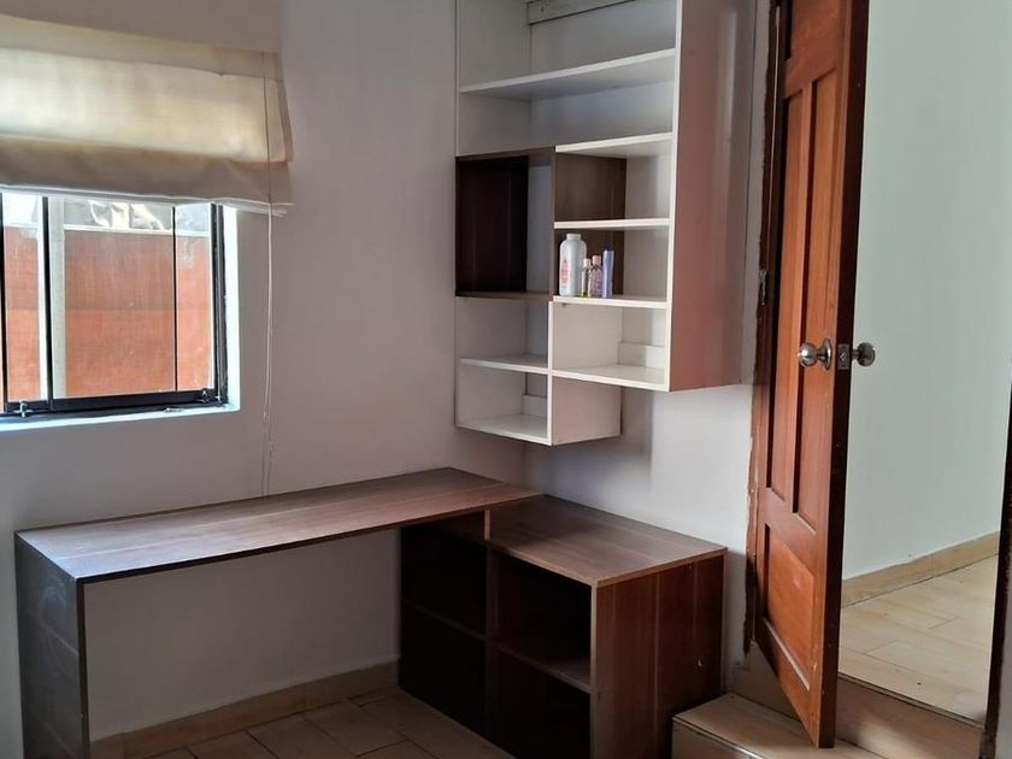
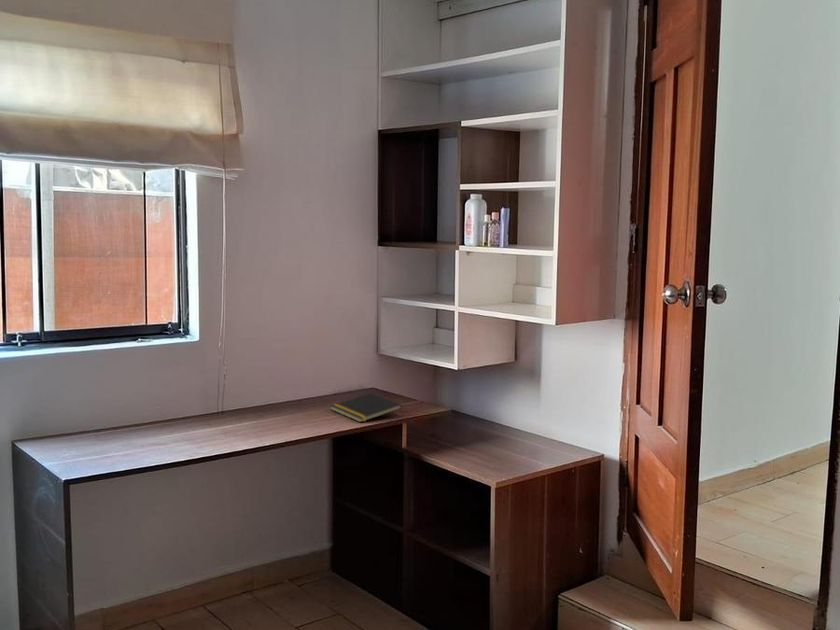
+ notepad [330,392,403,423]
